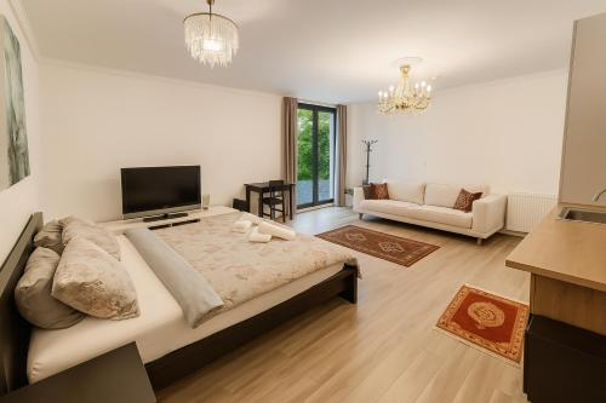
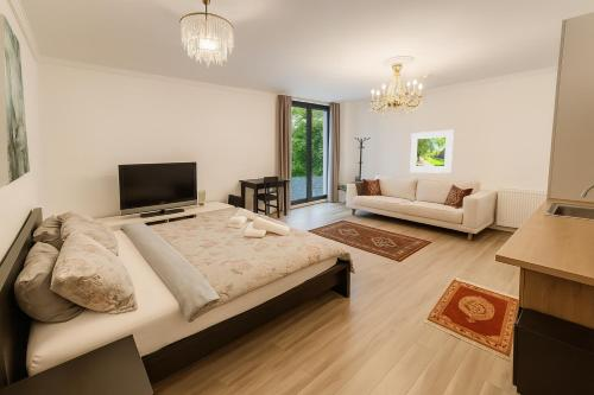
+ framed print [409,129,455,174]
